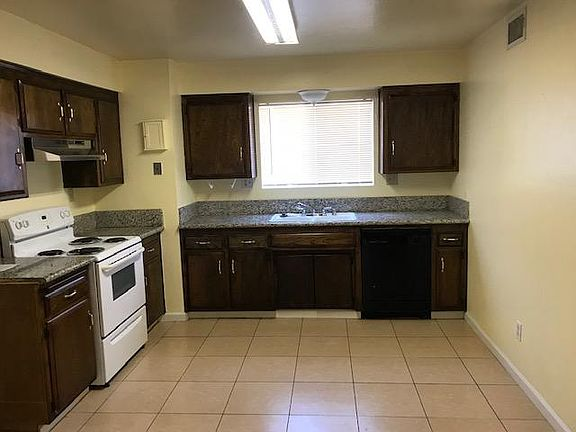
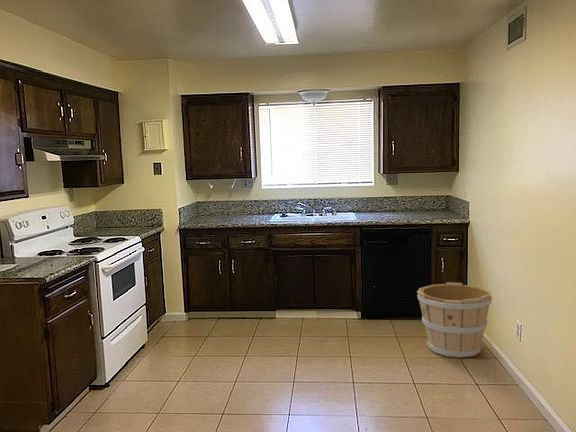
+ wooden bucket [416,281,493,359]
